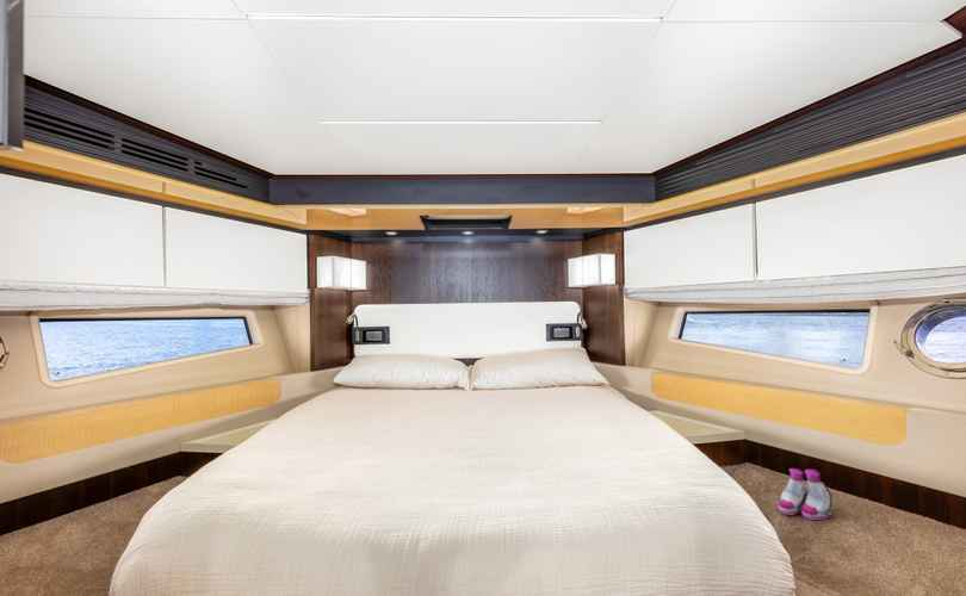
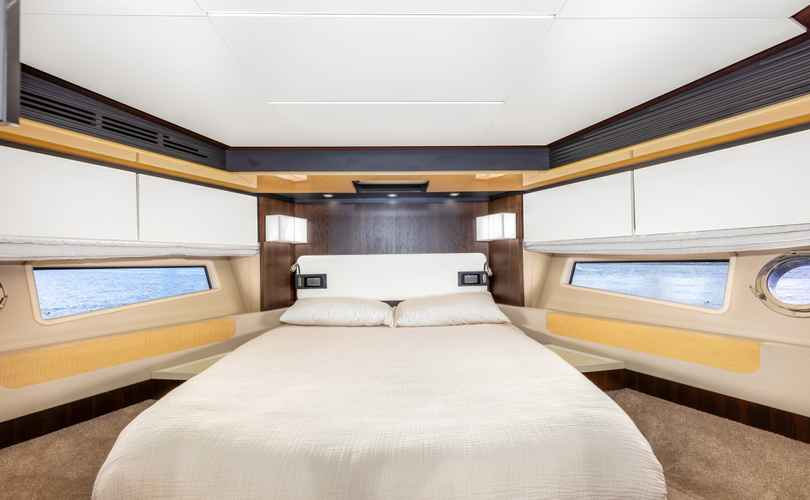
- boots [776,467,834,521]
